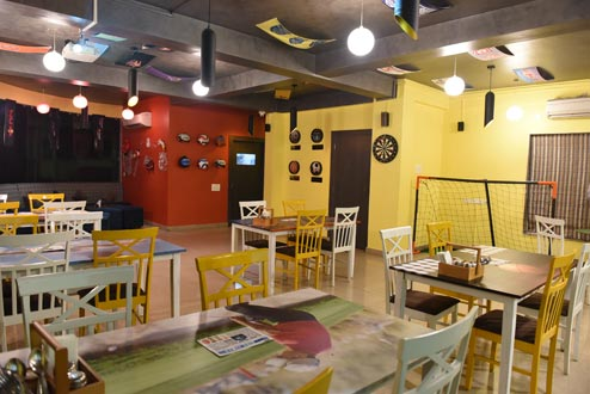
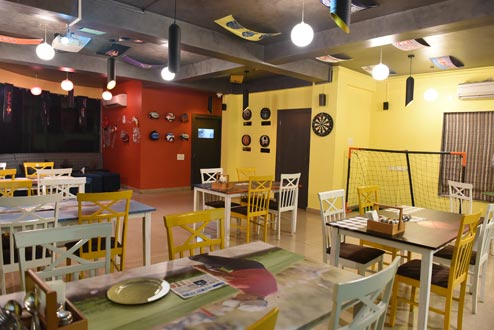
+ plate [106,276,171,305]
